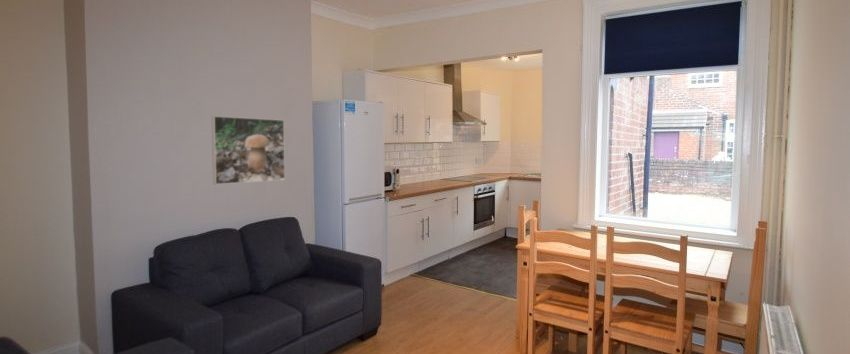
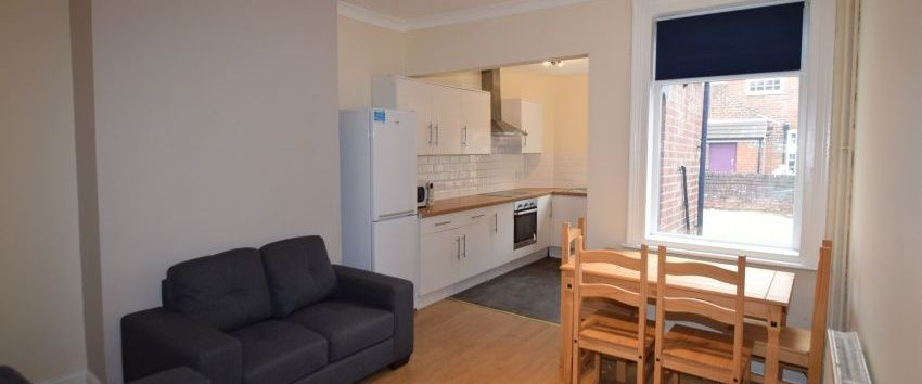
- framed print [211,115,286,185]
